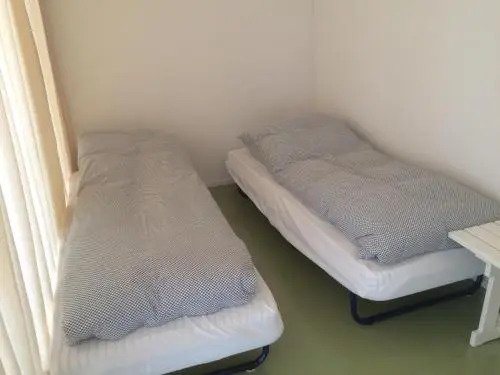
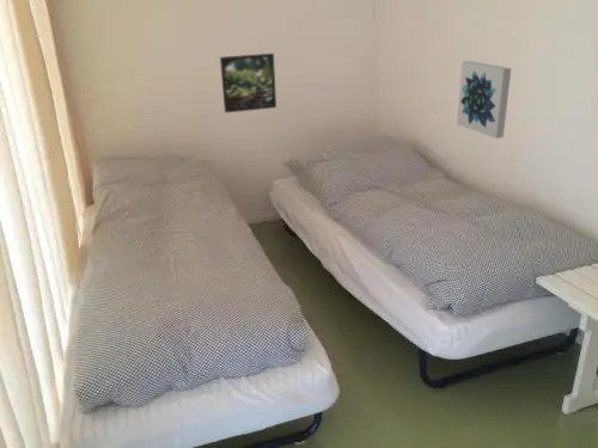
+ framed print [219,53,277,113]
+ wall art [456,60,512,140]
